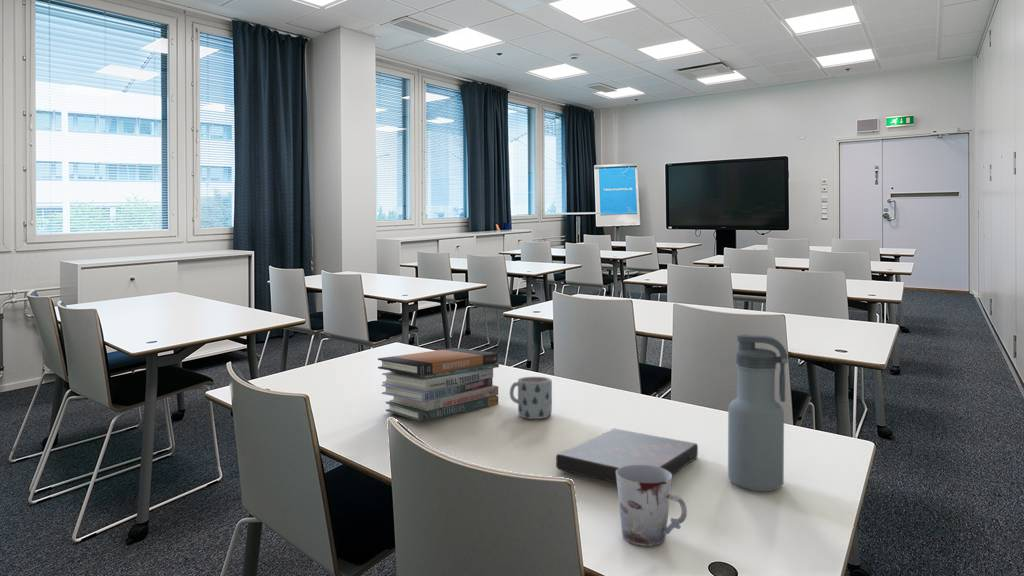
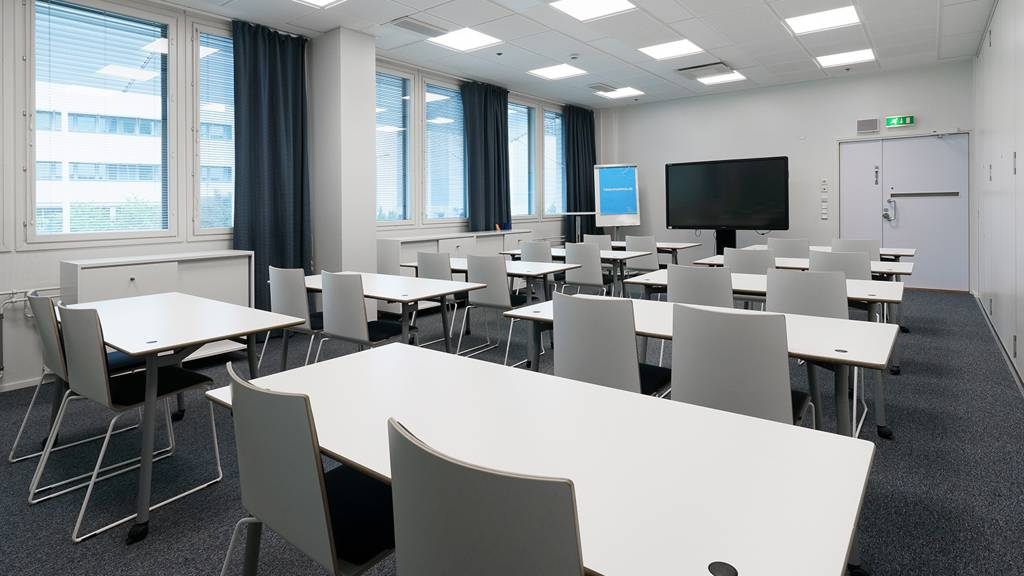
- book [555,428,699,484]
- cup [616,465,688,547]
- book stack [377,347,500,423]
- mug [509,376,553,420]
- water bottle [727,334,789,492]
